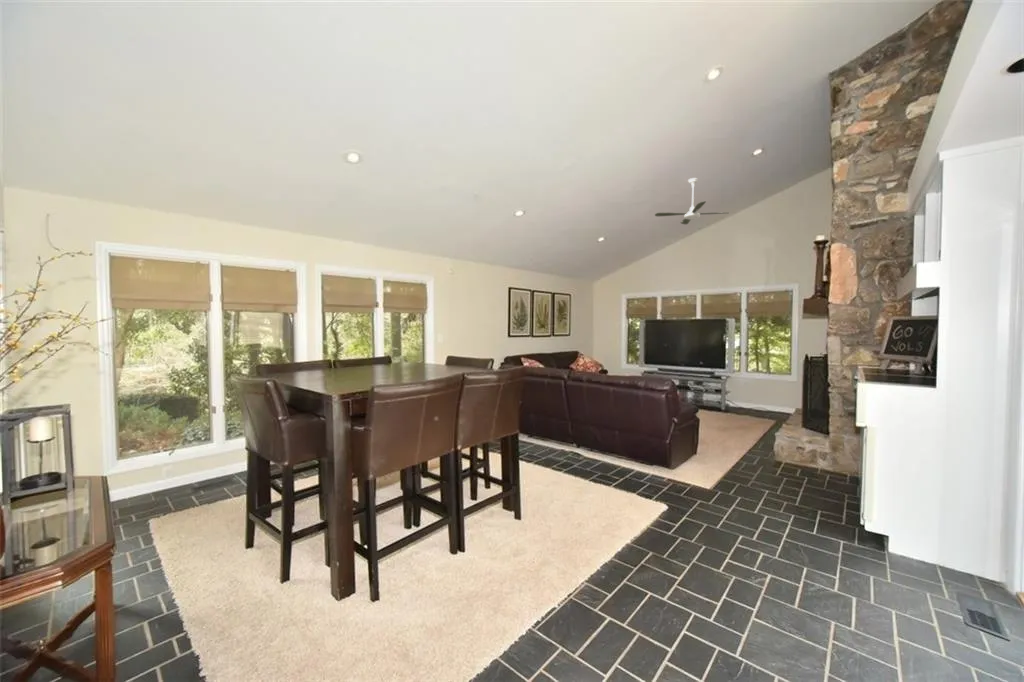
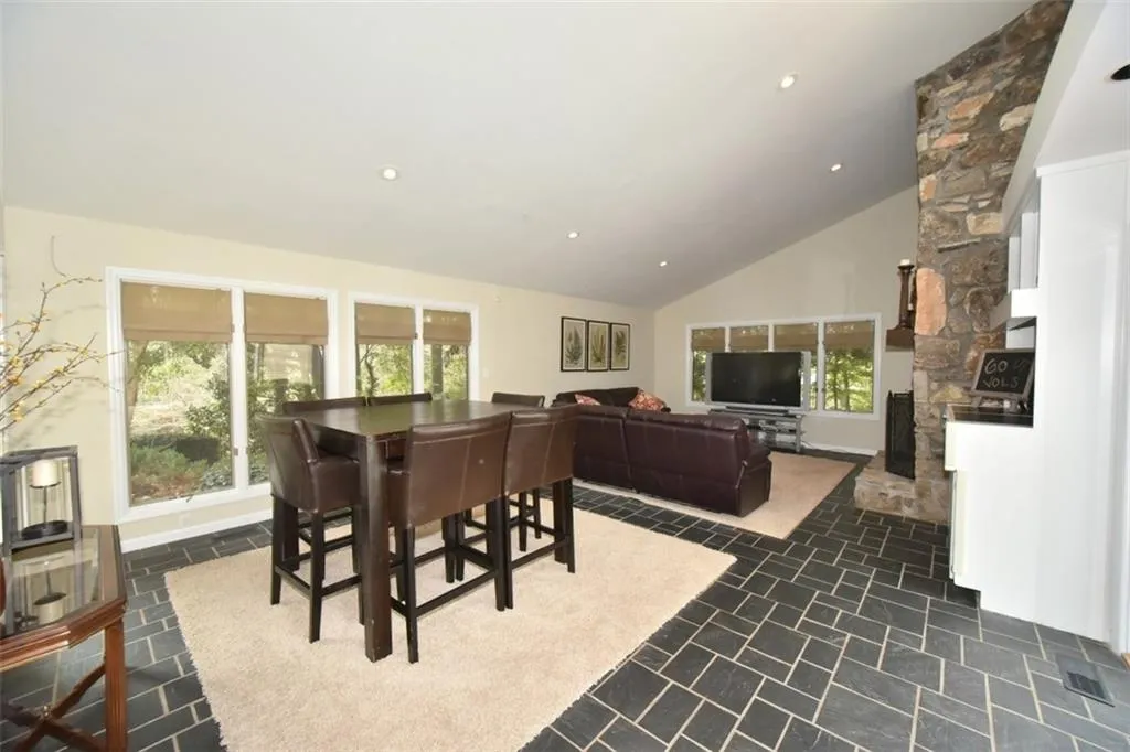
- ceiling fan [654,177,728,225]
